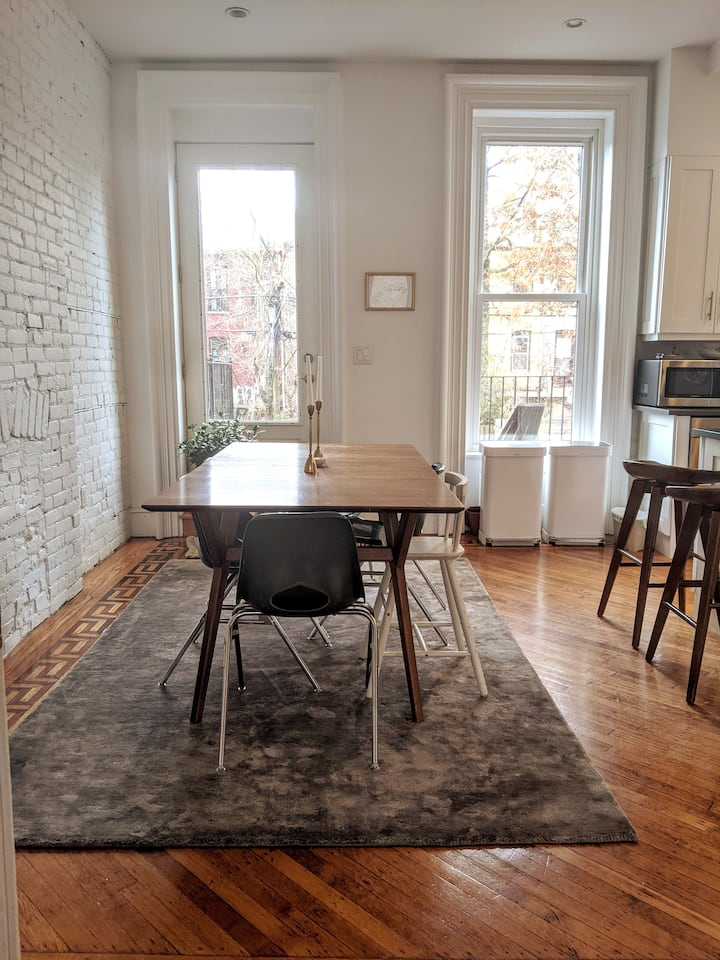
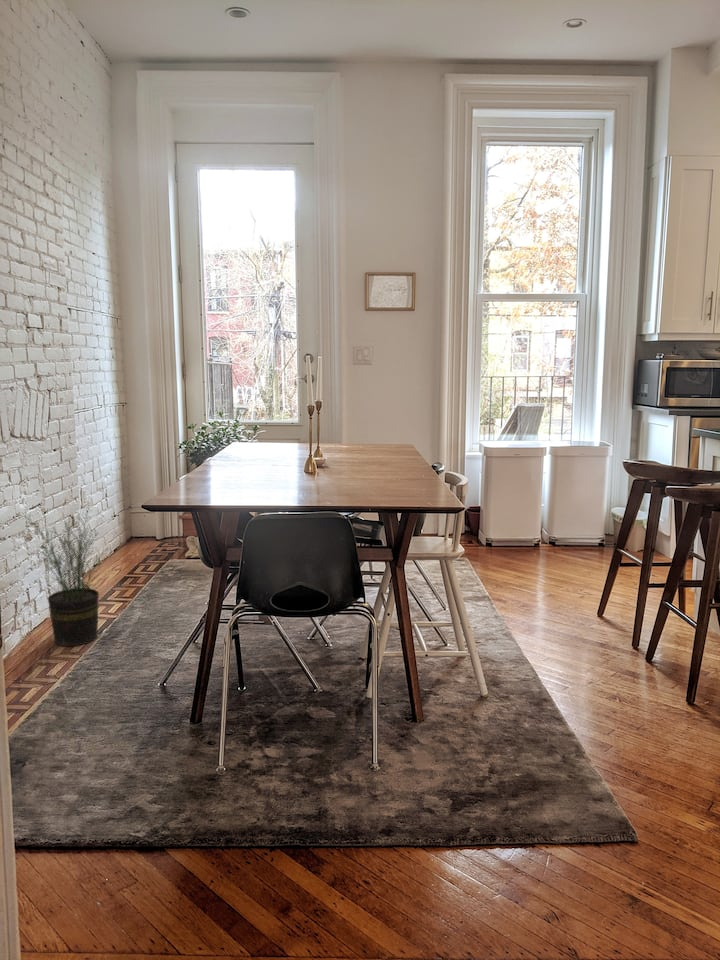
+ potted plant [19,500,115,647]
